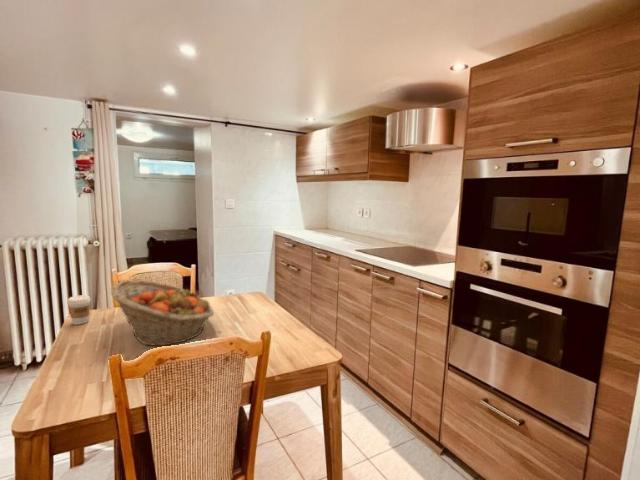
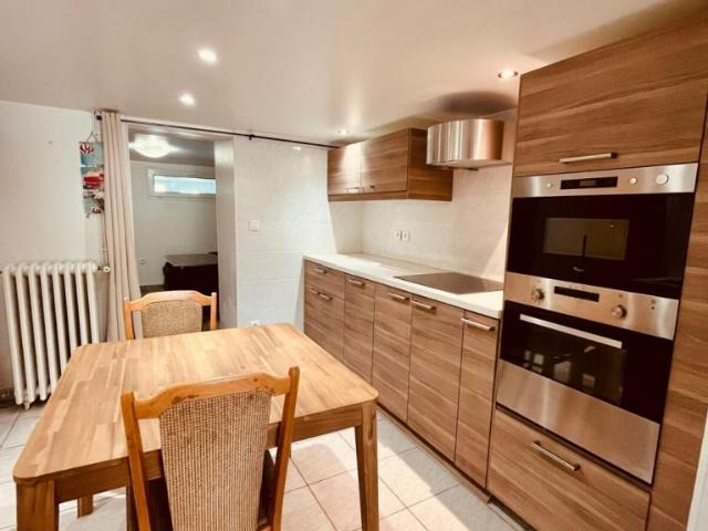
- coffee cup [66,294,92,326]
- fruit basket [110,279,215,347]
